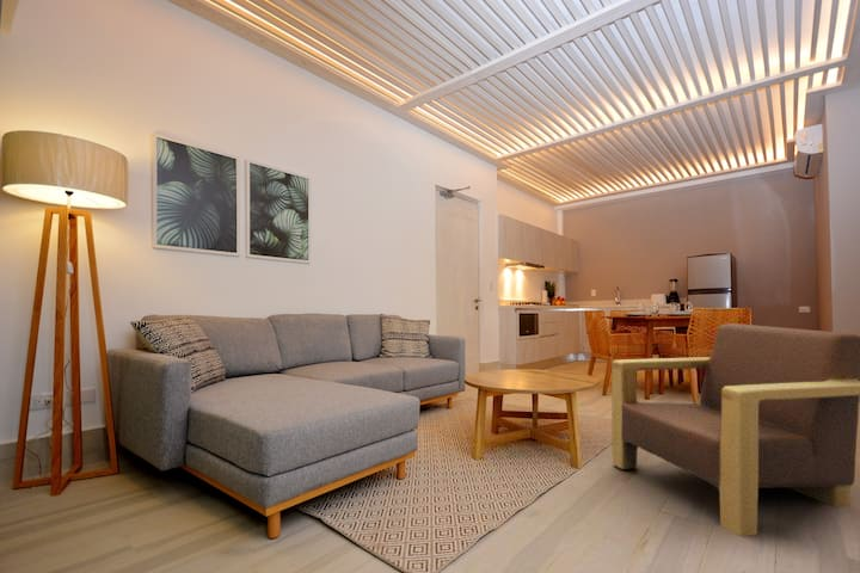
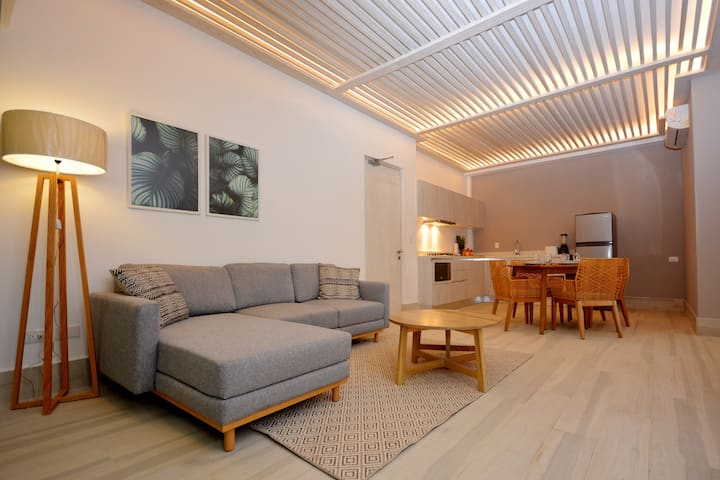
- armchair [610,322,860,537]
